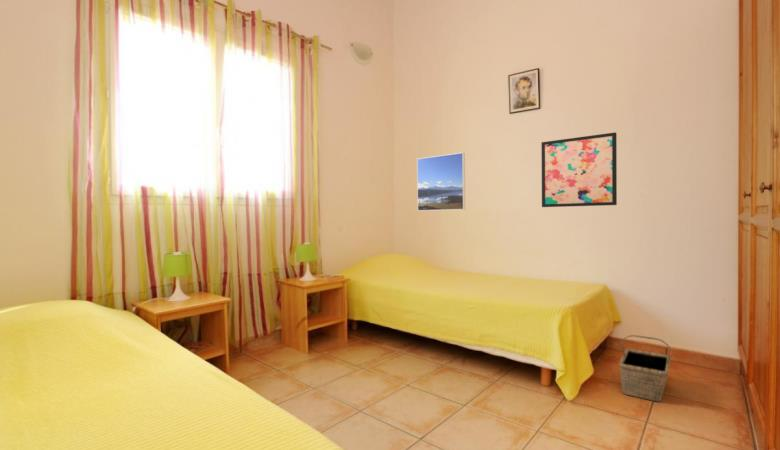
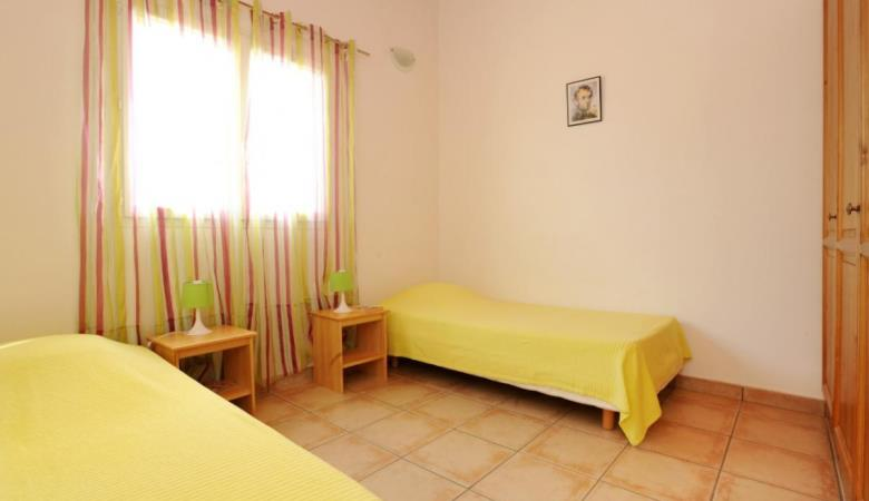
- wall art [541,132,618,208]
- basket [618,334,672,403]
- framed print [416,152,466,212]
